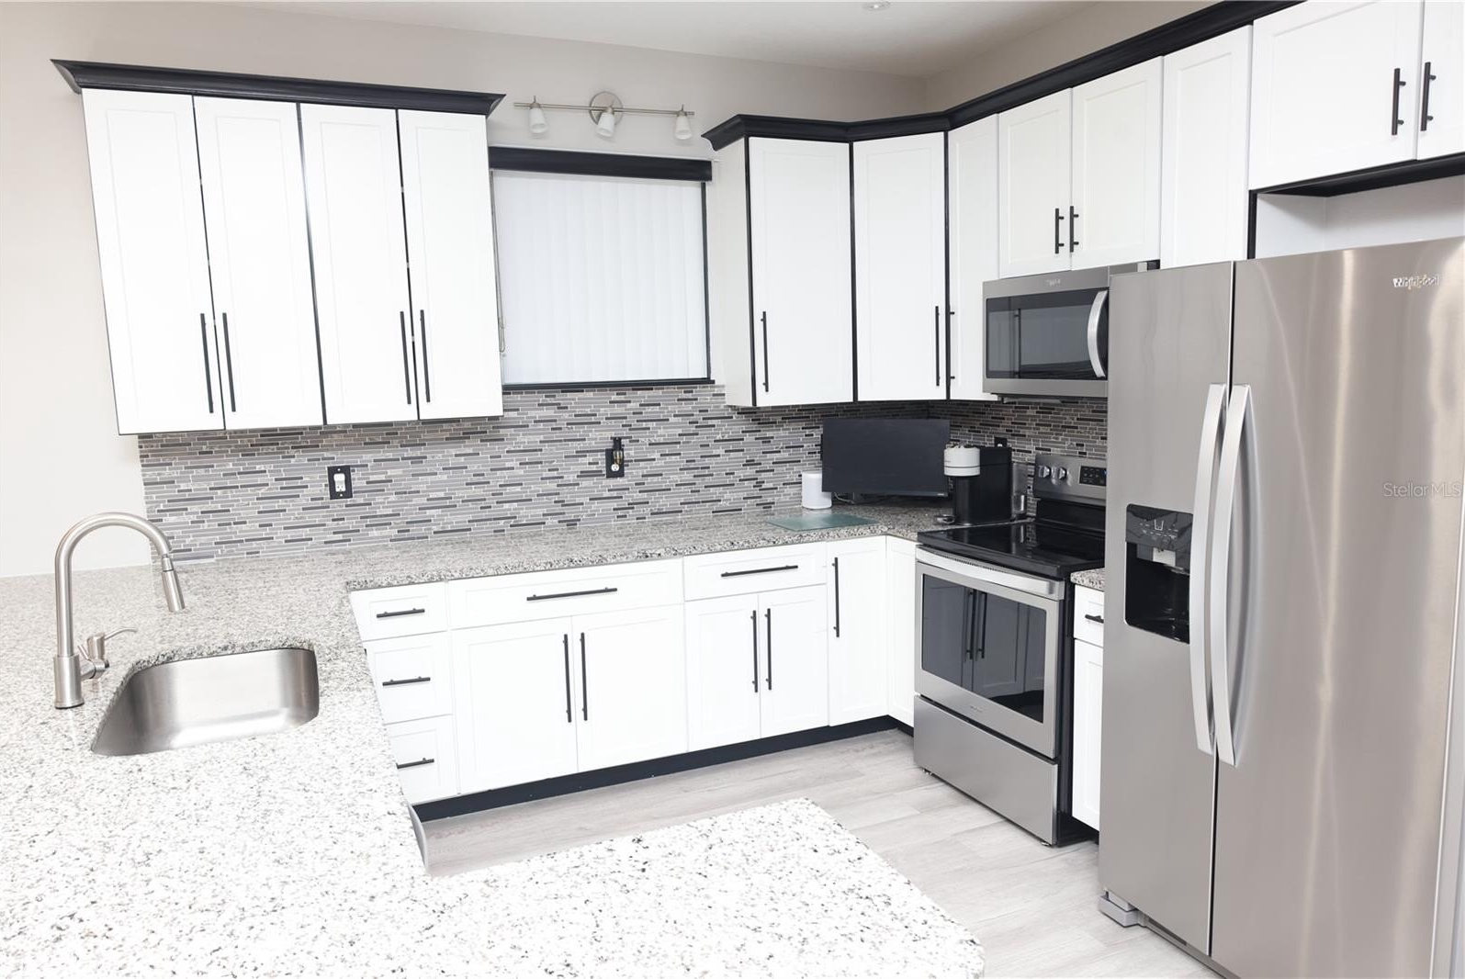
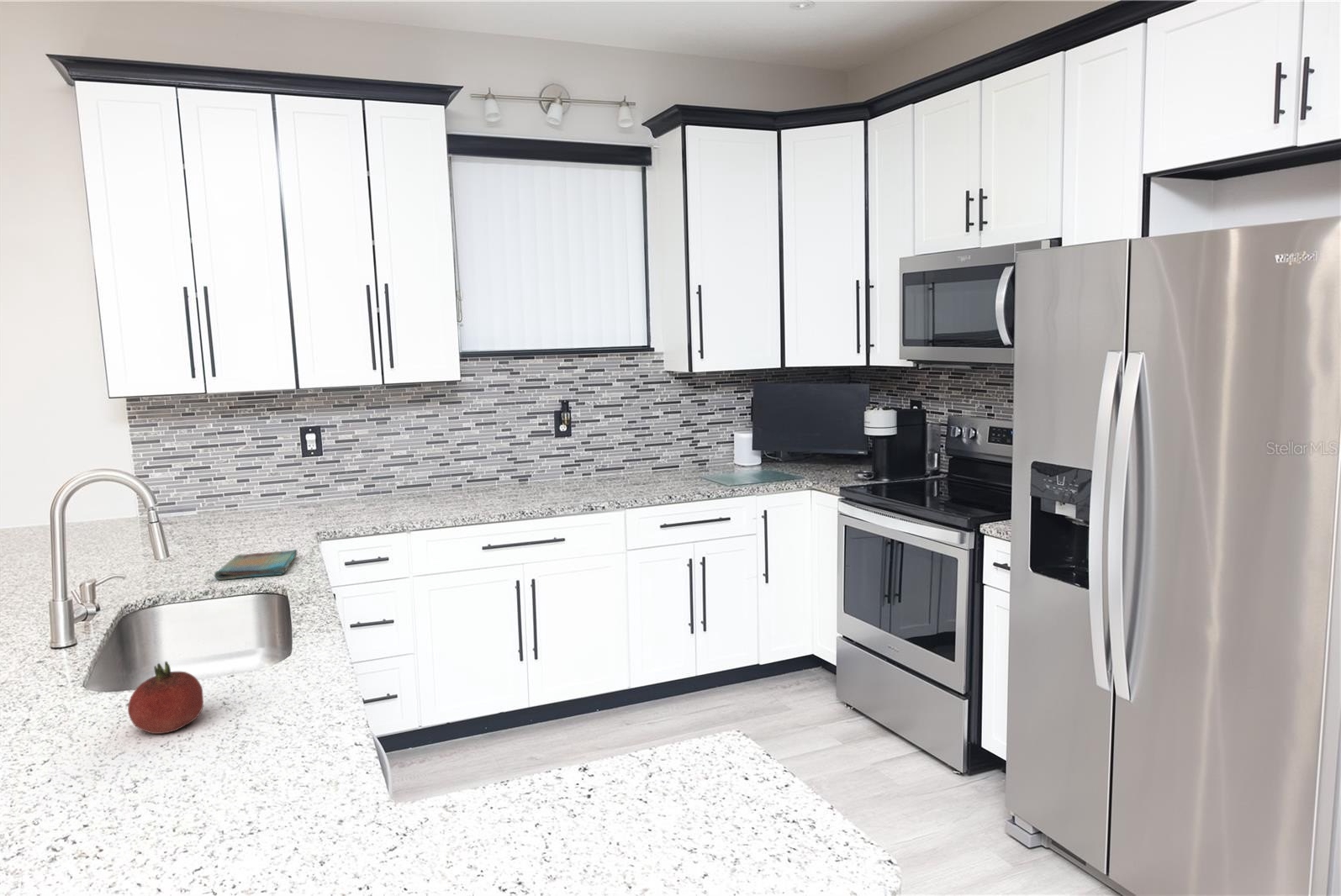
+ dish towel [214,549,298,581]
+ fruit [127,661,204,735]
